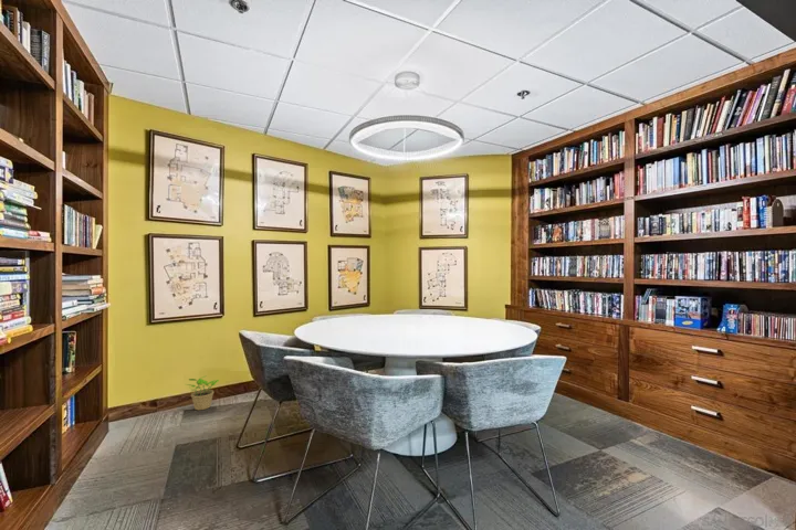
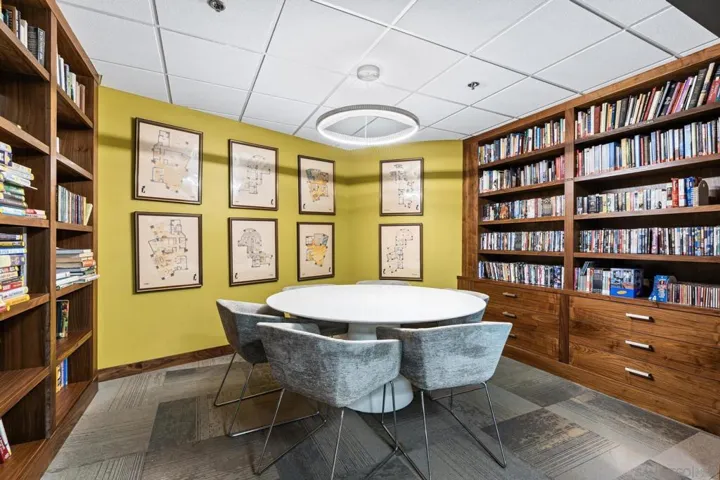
- potted plant [186,375,220,411]
